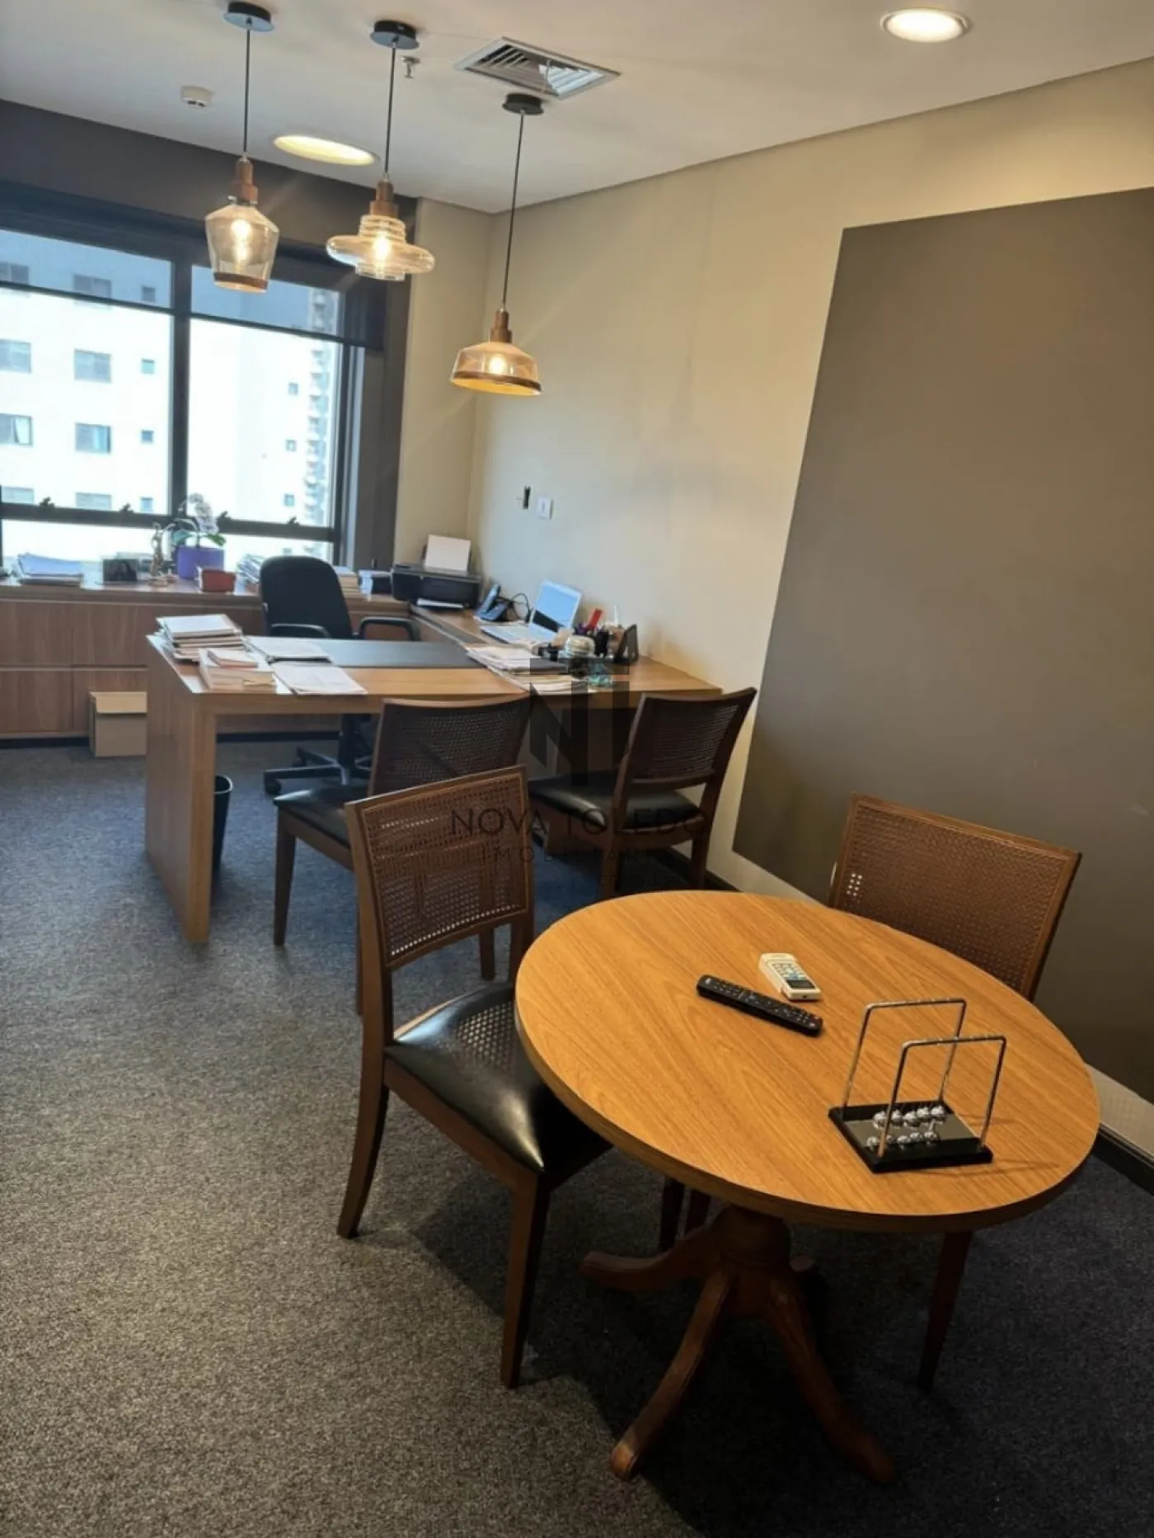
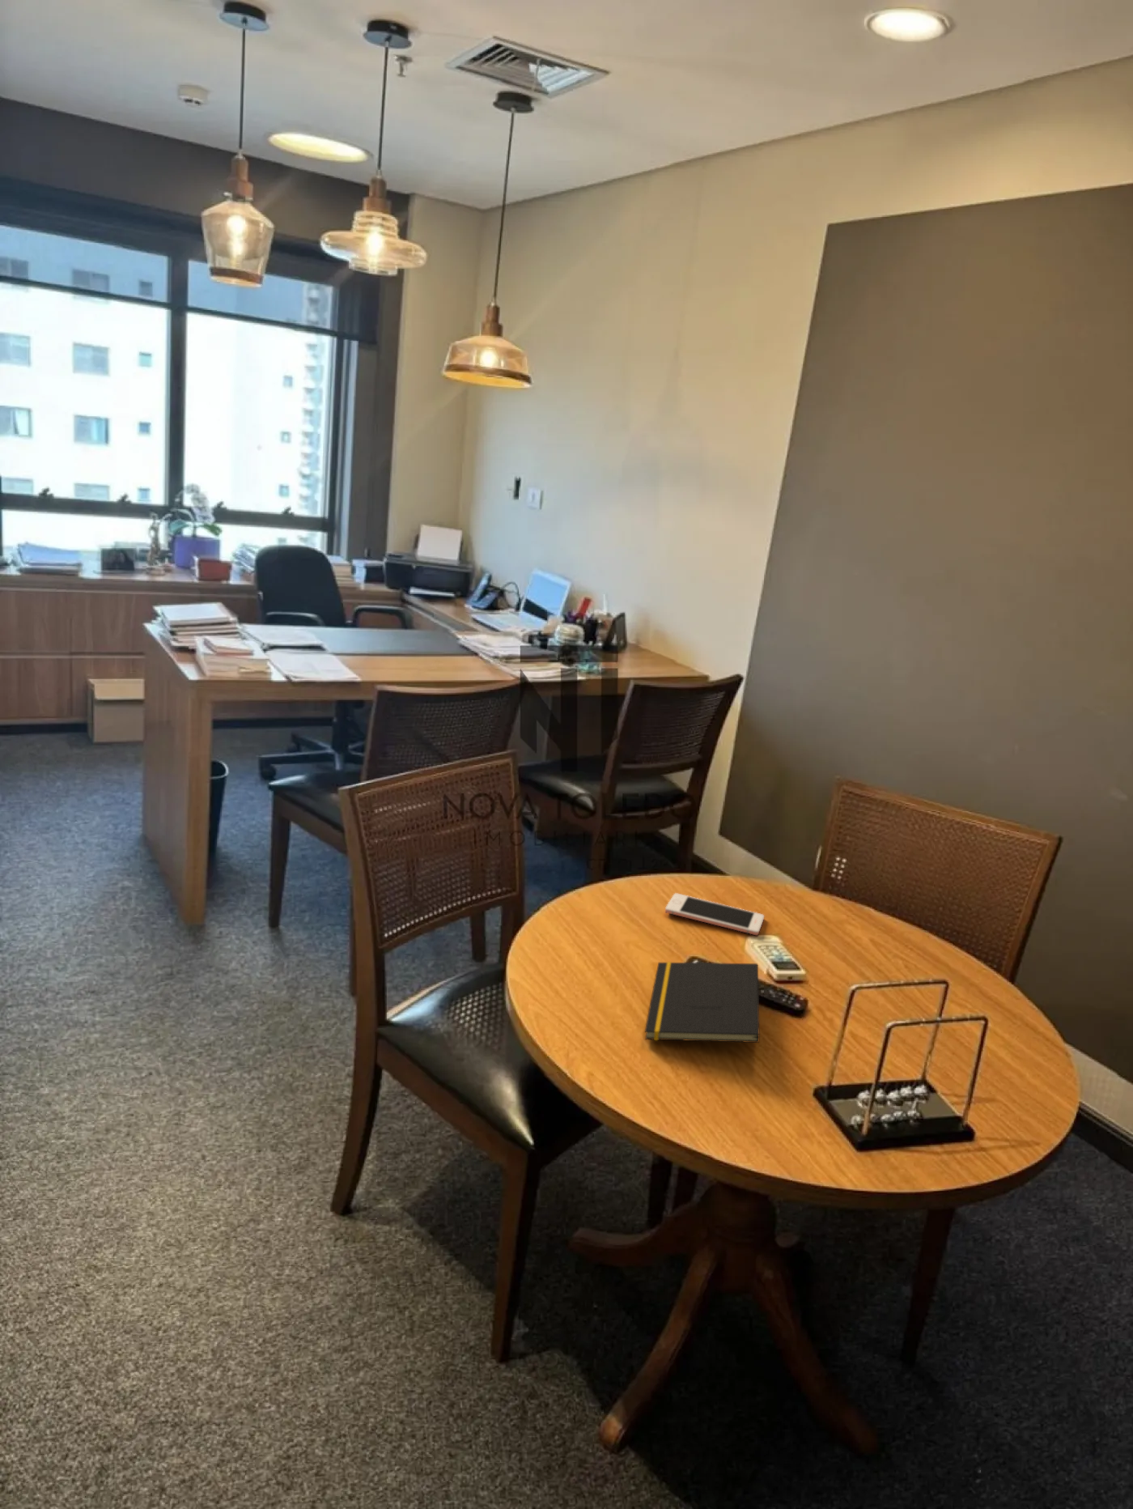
+ notepad [644,960,760,1044]
+ cell phone [664,893,765,935]
